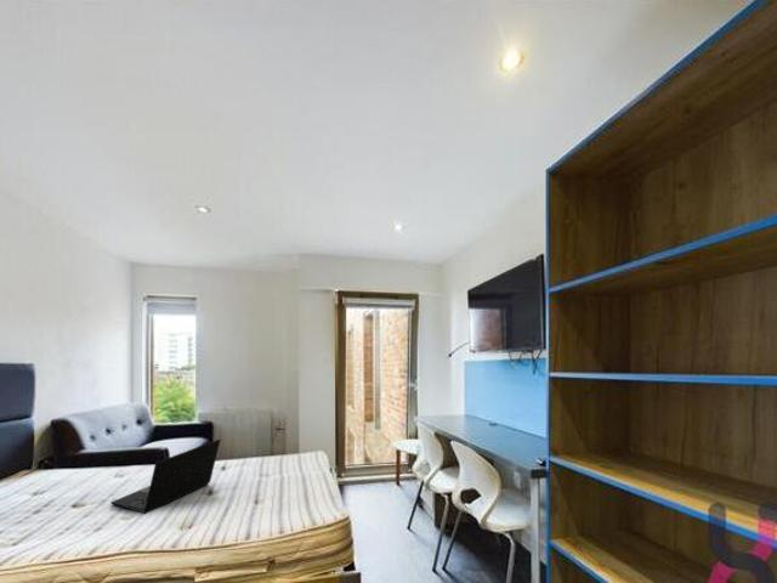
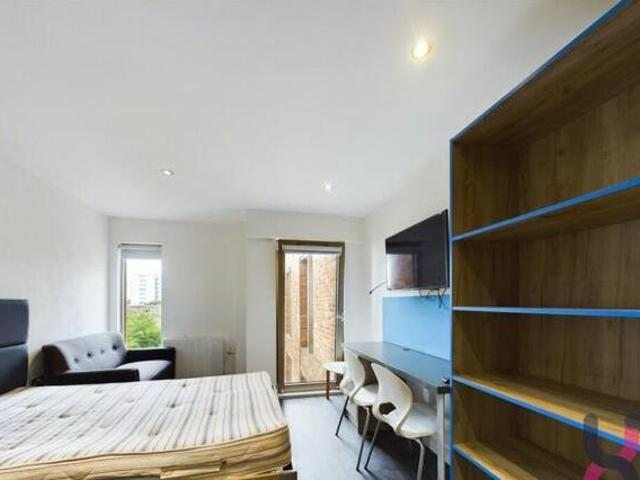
- laptop [109,438,221,515]
